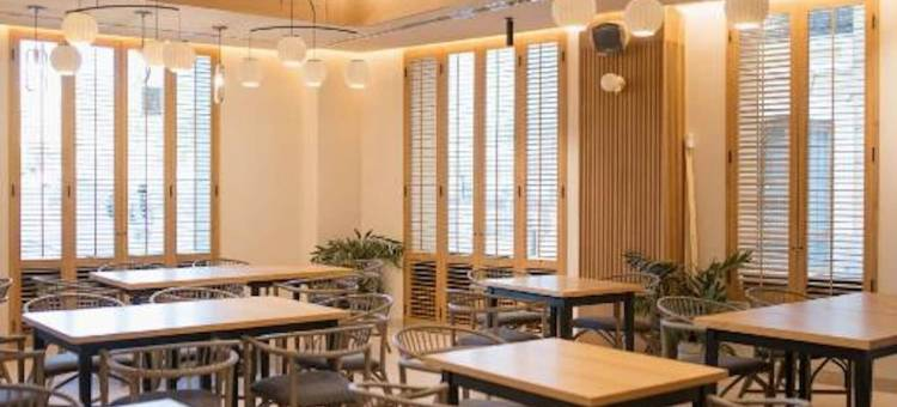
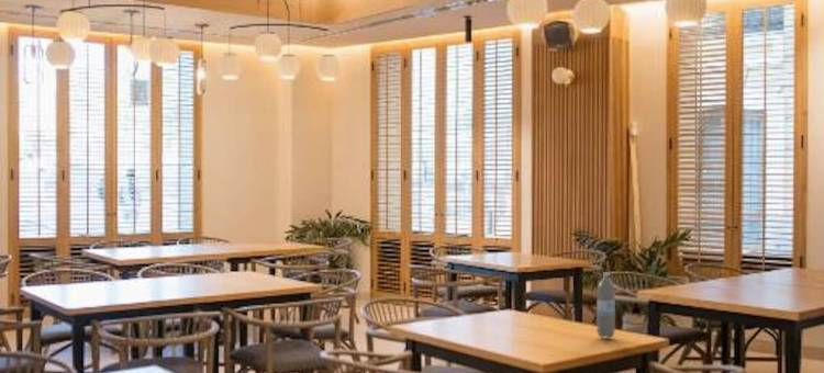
+ water bottle [595,271,616,339]
